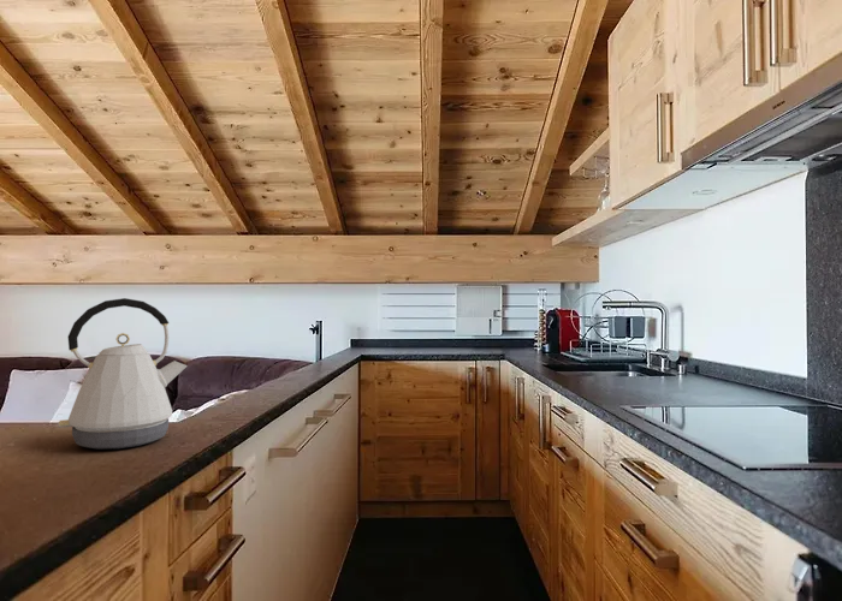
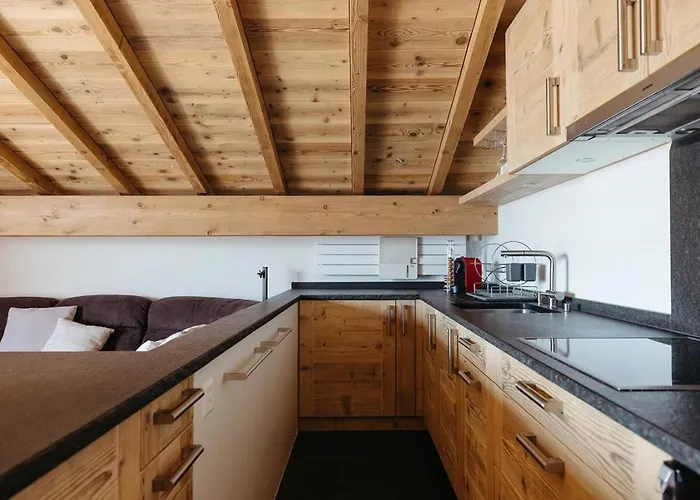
- kettle [57,297,189,451]
